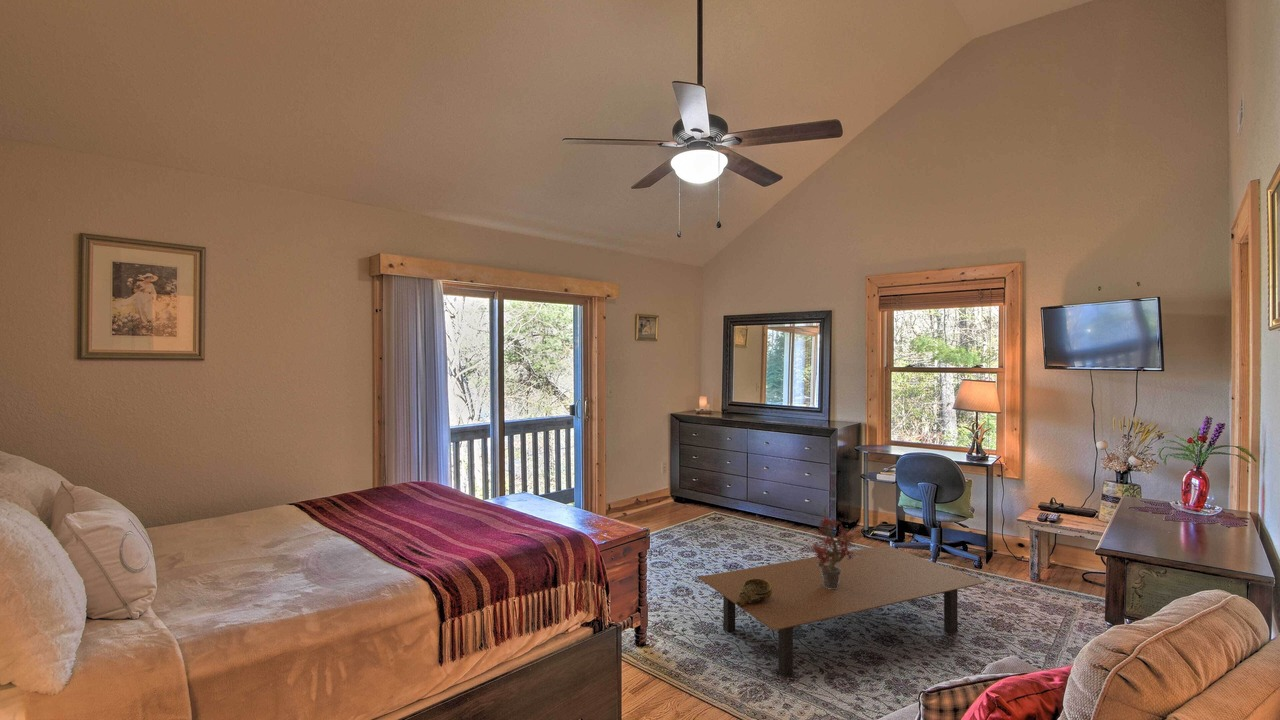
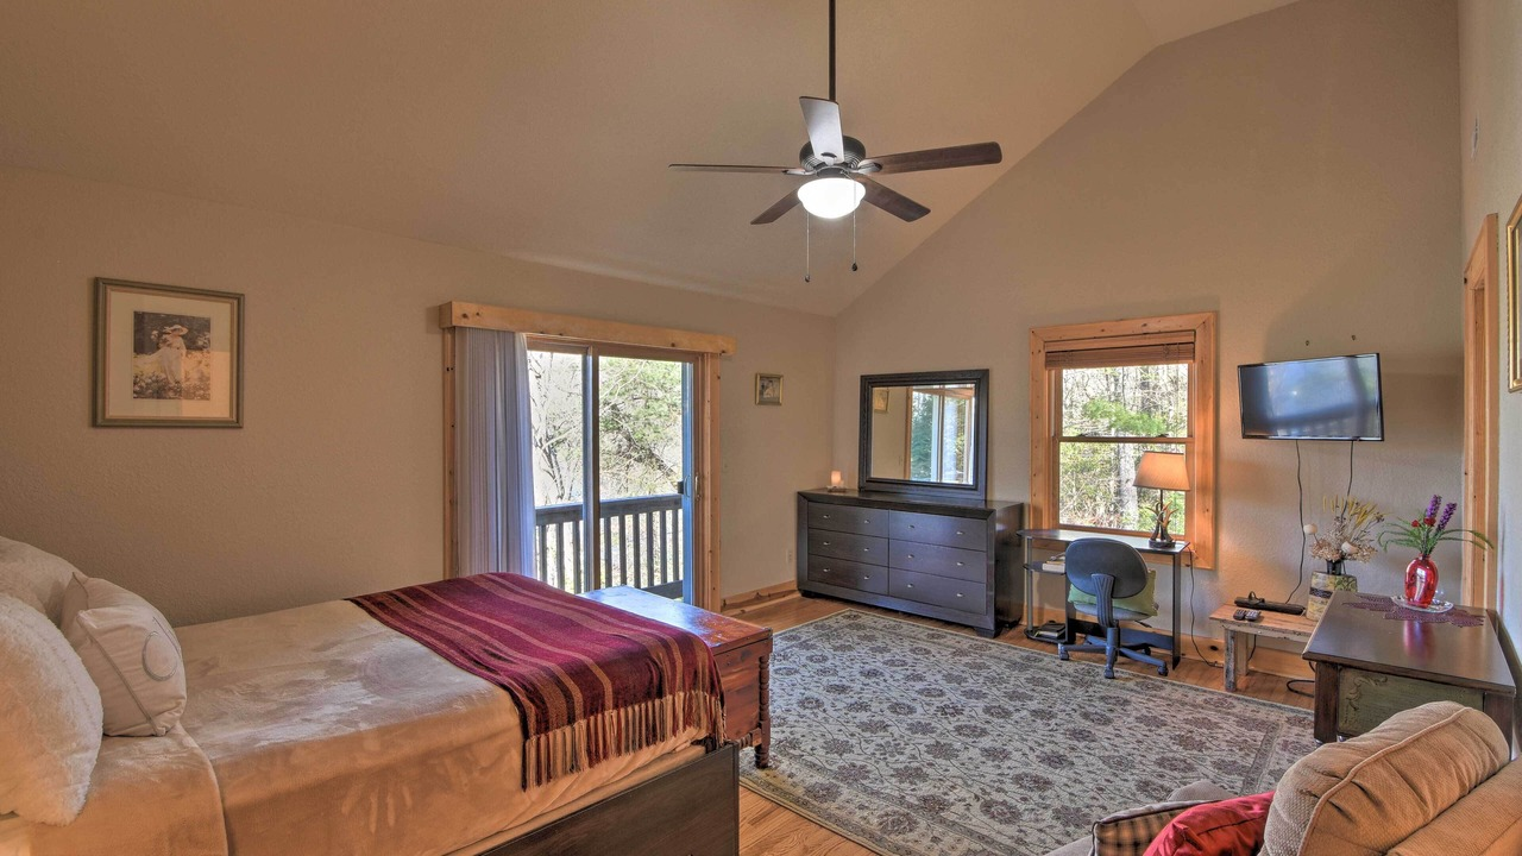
- decorative bowl [735,578,772,608]
- potted plant [808,502,860,589]
- coffee table [697,544,987,678]
